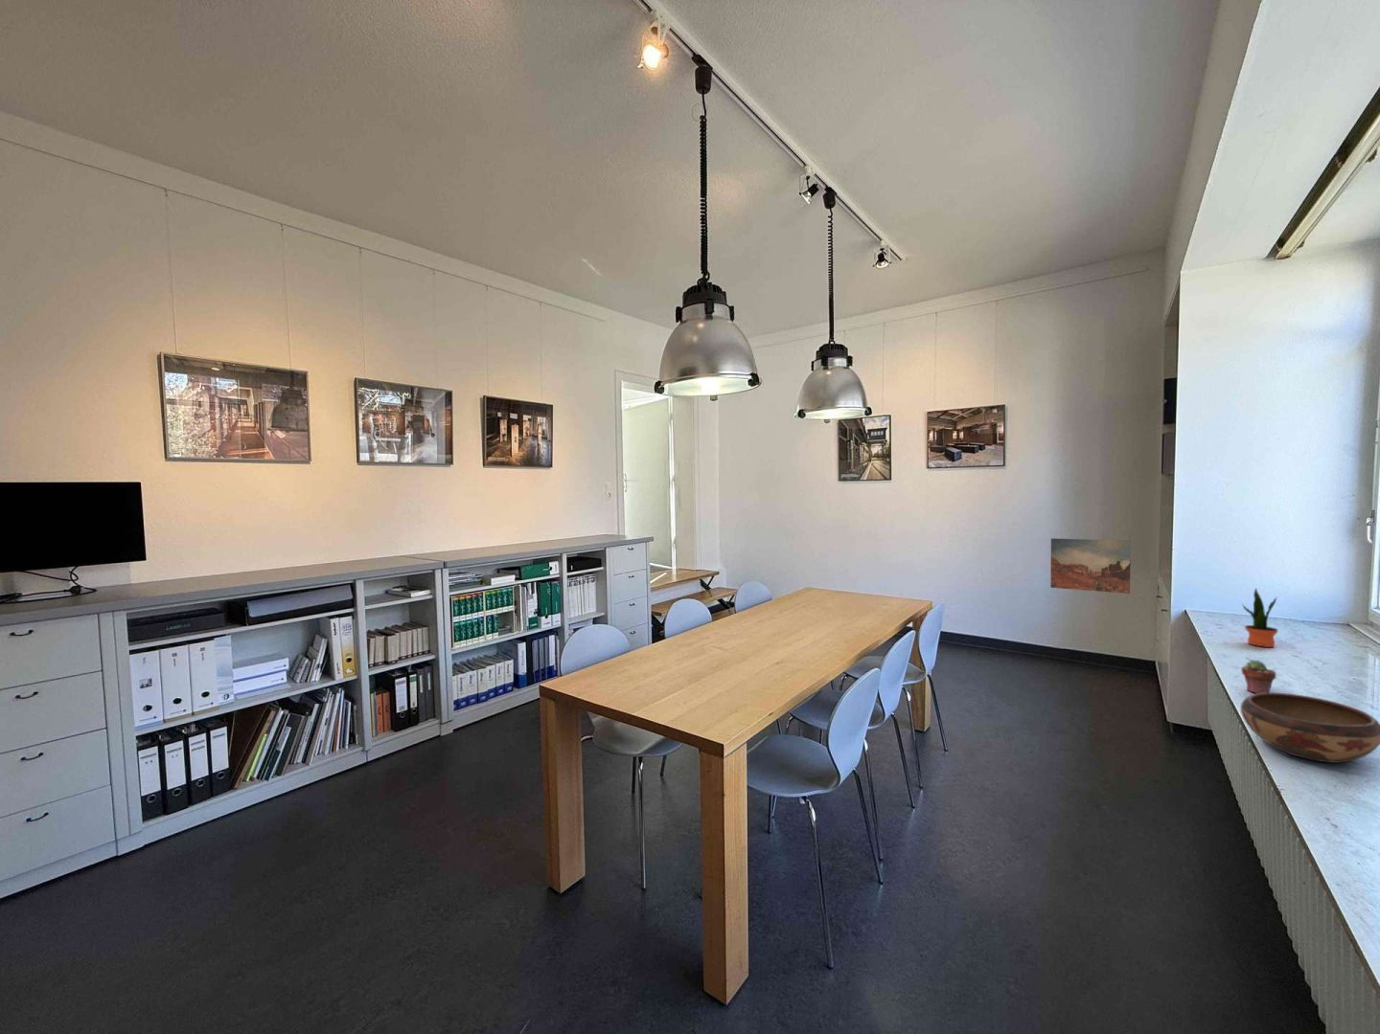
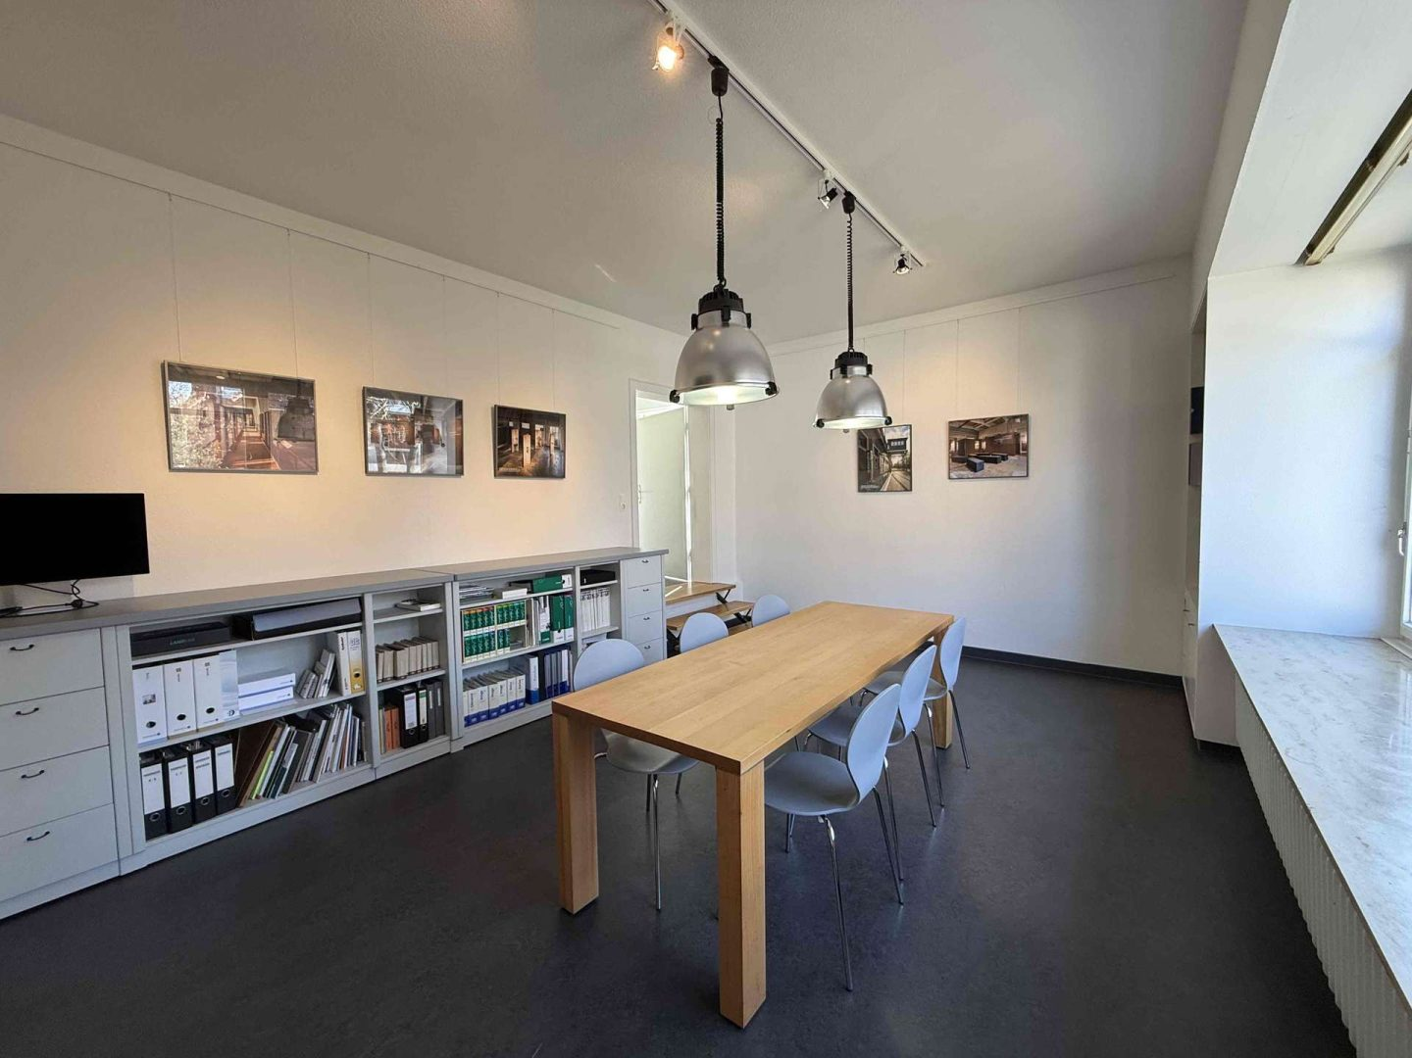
- potted plant [1241,587,1279,648]
- wall art [1050,538,1132,594]
- decorative bowl [1239,692,1380,764]
- potted succulent [1240,658,1277,694]
